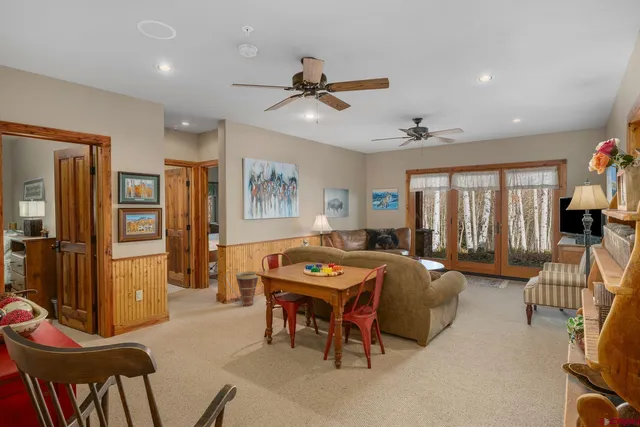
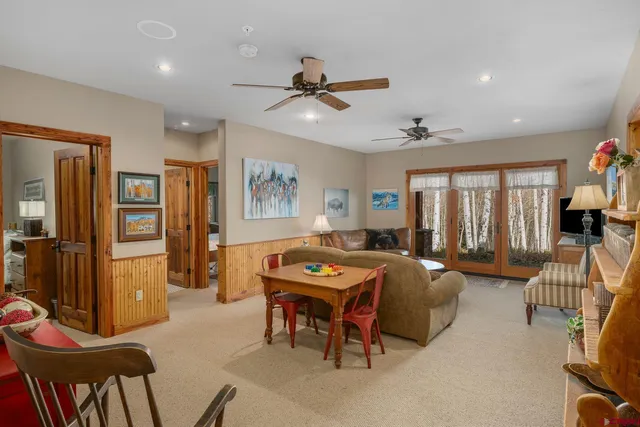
- basket [222,268,259,307]
